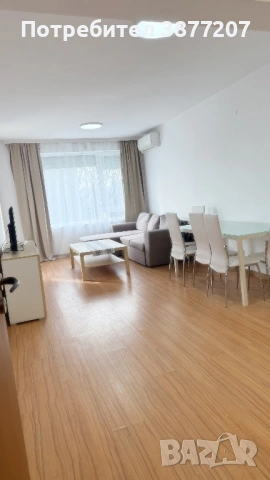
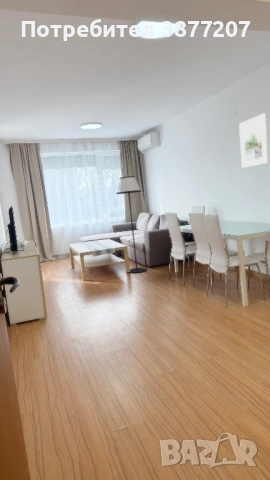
+ floor lamp [115,175,148,274]
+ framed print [238,112,270,169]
